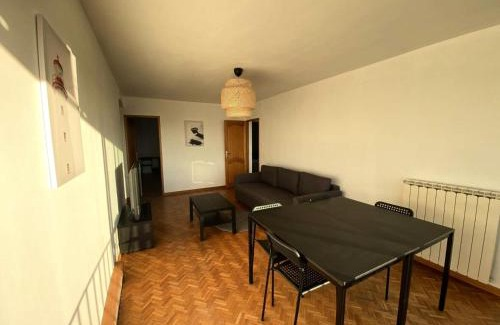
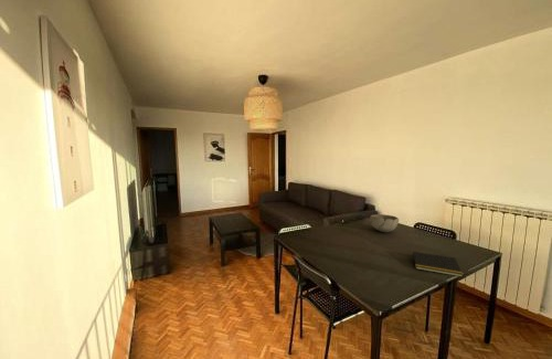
+ bowl [369,213,400,233]
+ notepad [411,251,464,278]
